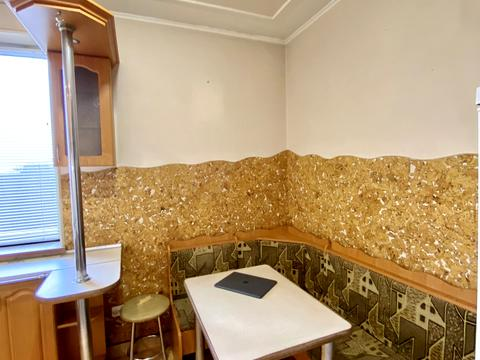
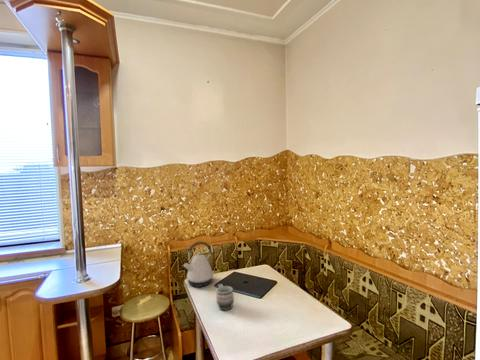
+ kettle [182,241,215,288]
+ mug [215,283,235,311]
